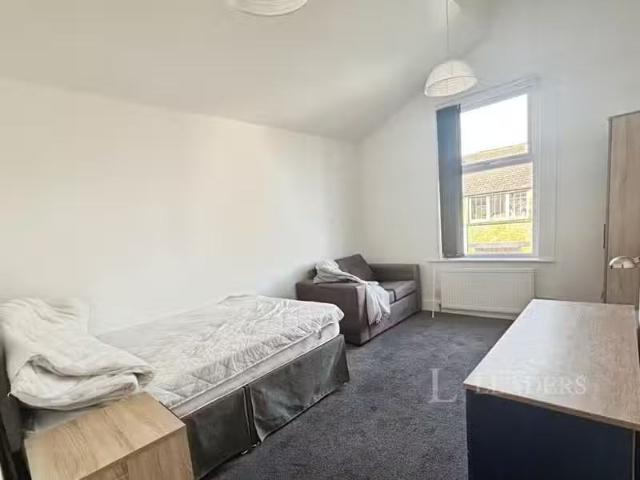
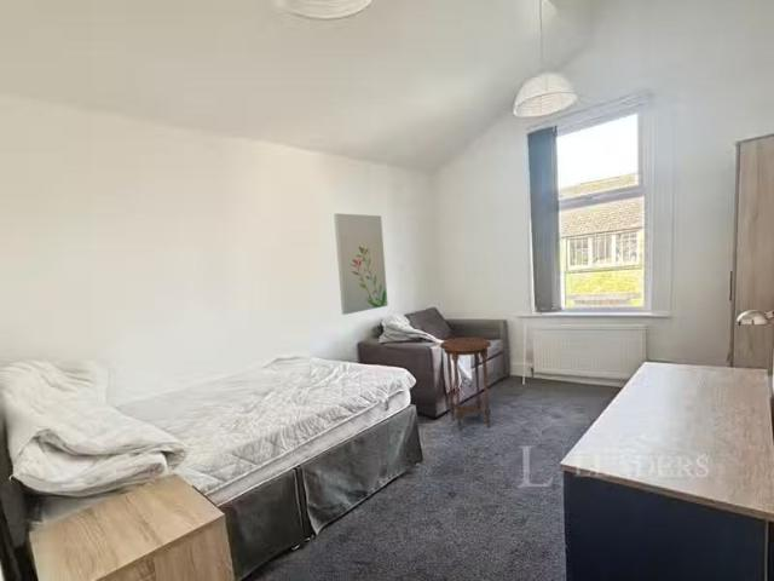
+ wall art [333,212,389,316]
+ side table [439,336,492,432]
